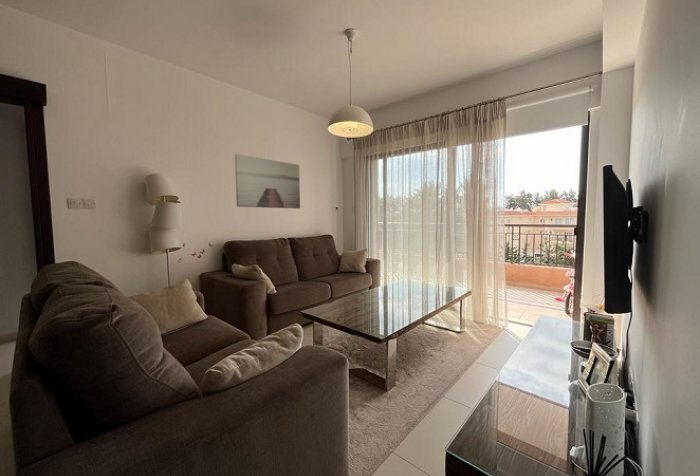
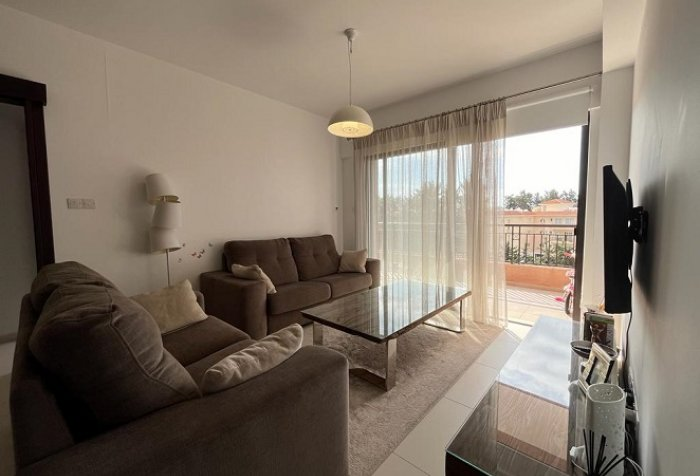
- wall art [234,153,301,210]
